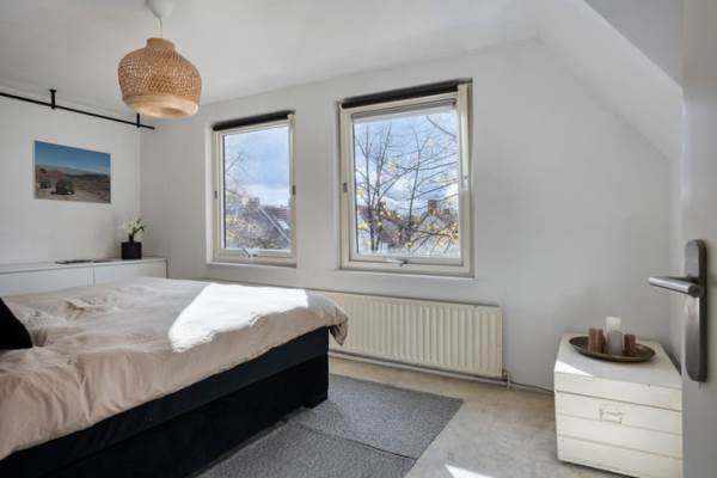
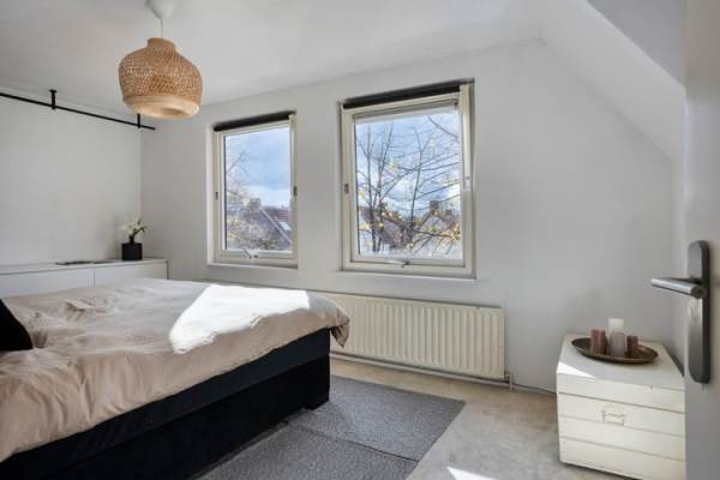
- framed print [31,139,112,206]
